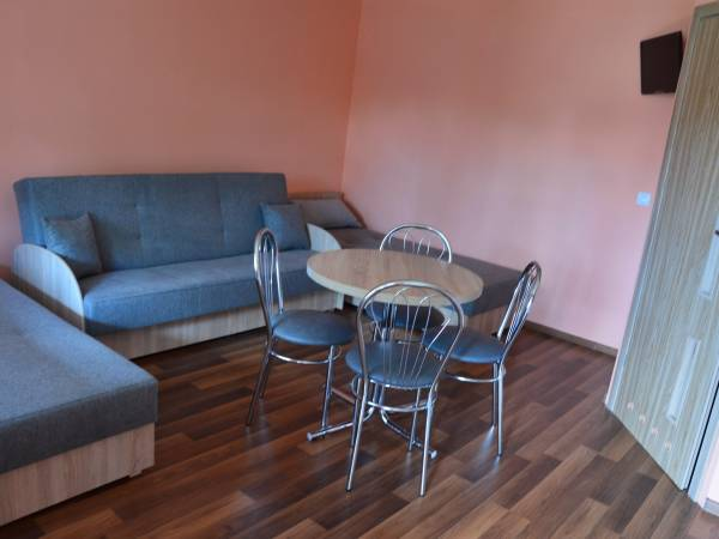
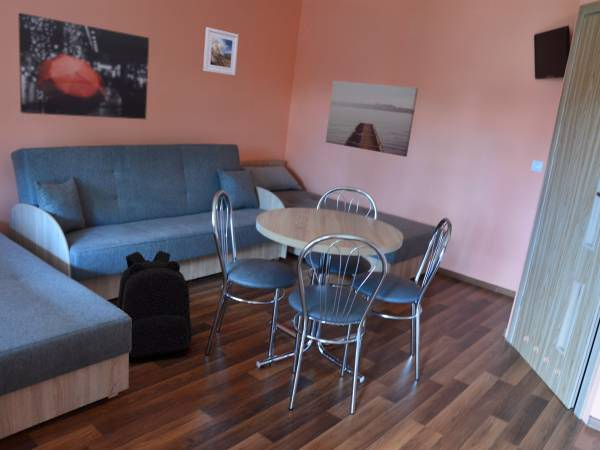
+ backpack [116,250,193,358]
+ wall art [325,80,419,158]
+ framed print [202,26,239,77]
+ wall art [17,12,150,120]
